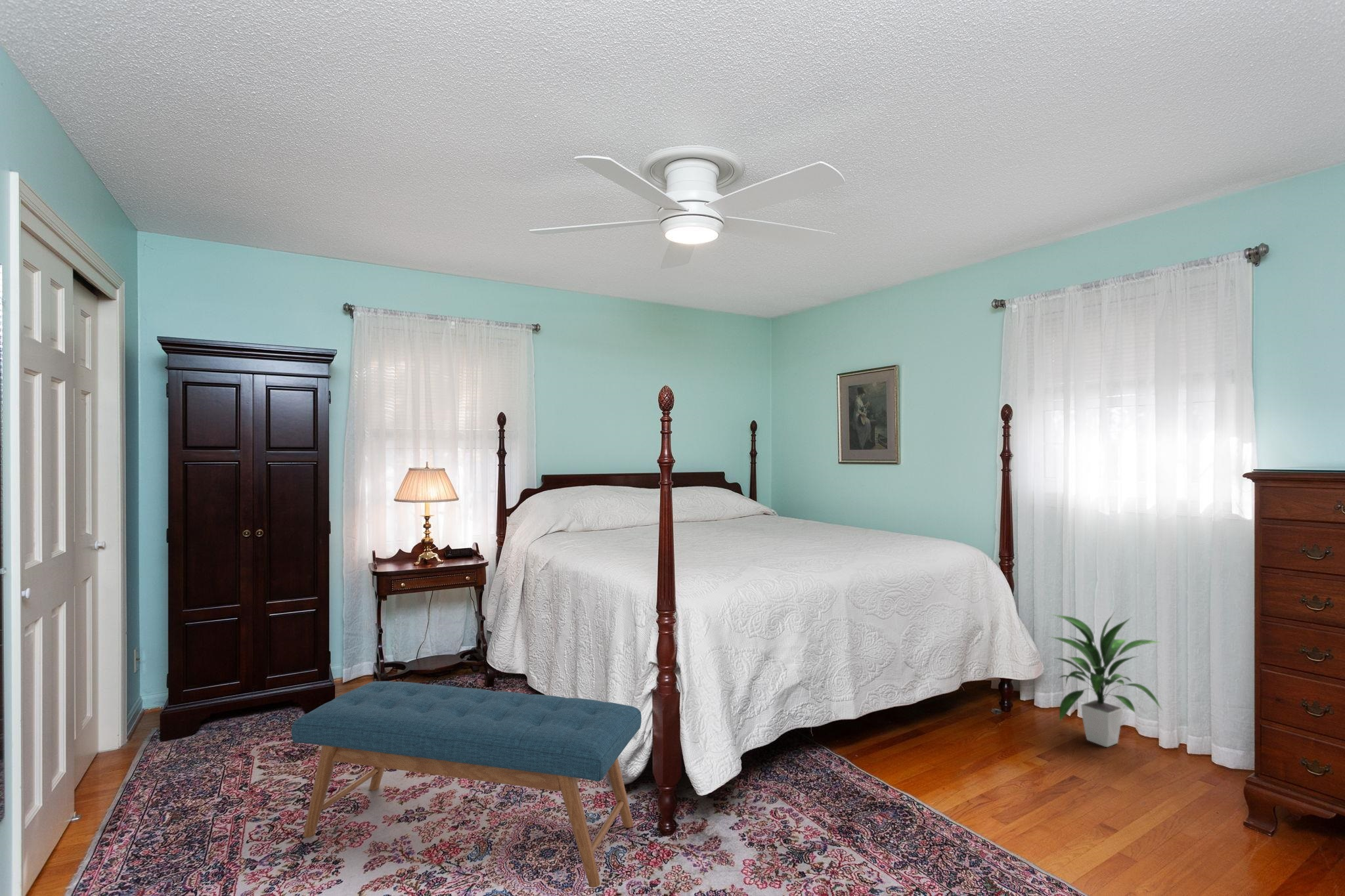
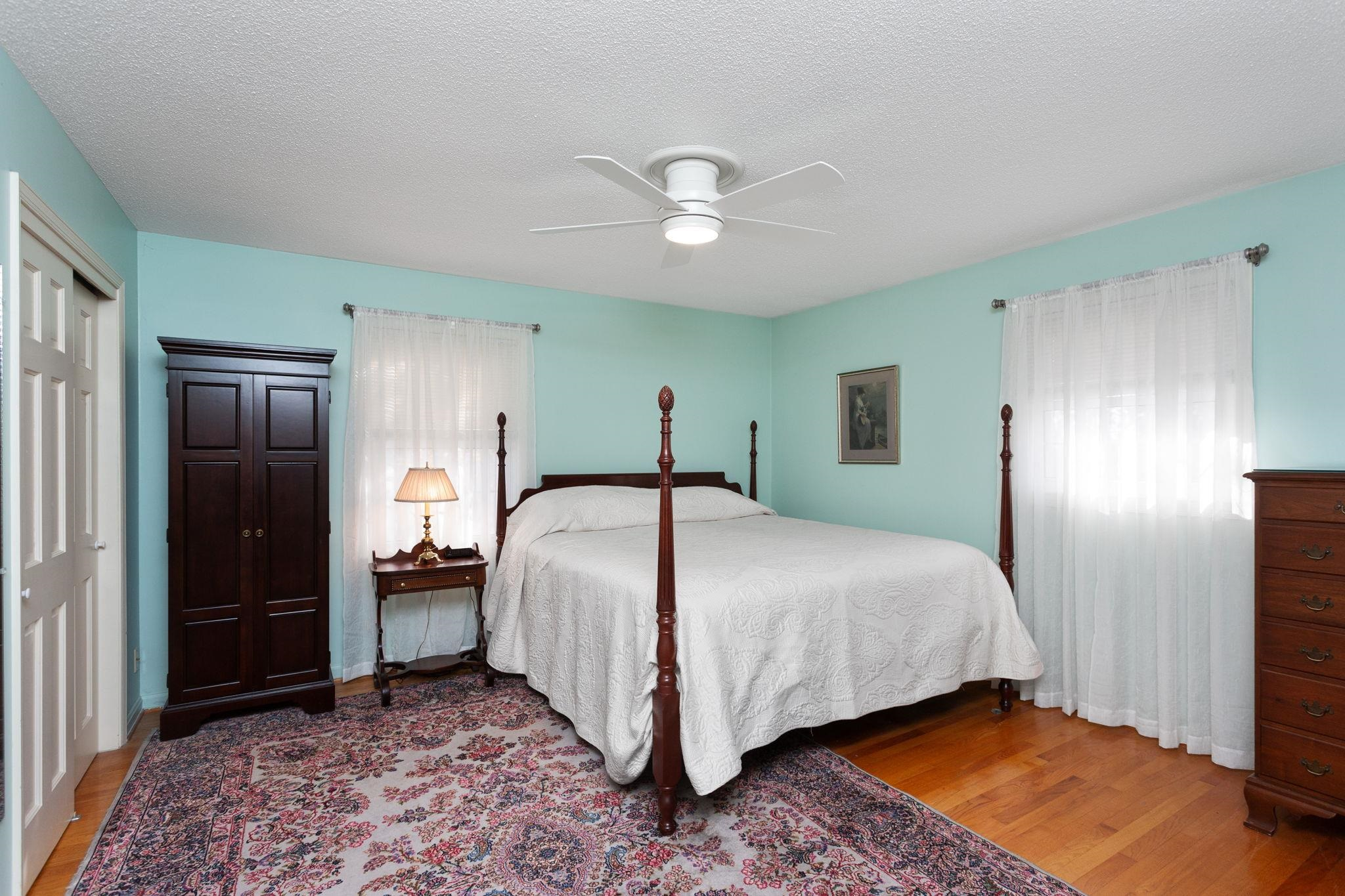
- bench [291,681,642,888]
- indoor plant [1047,612,1163,748]
